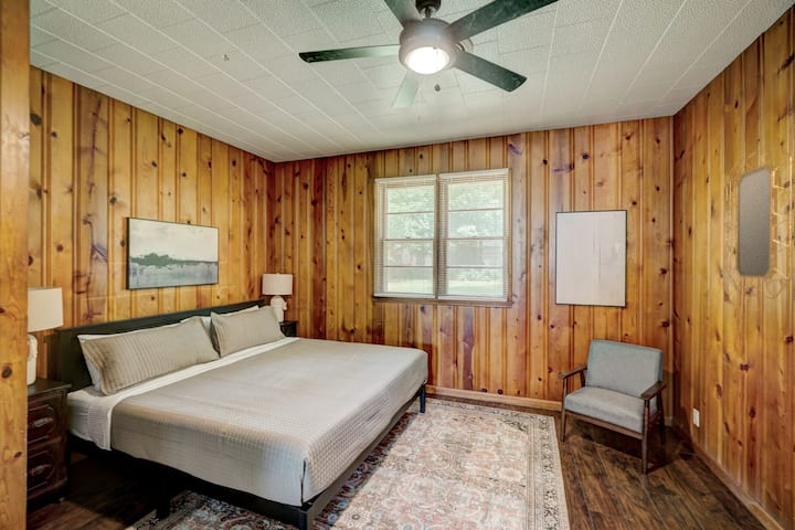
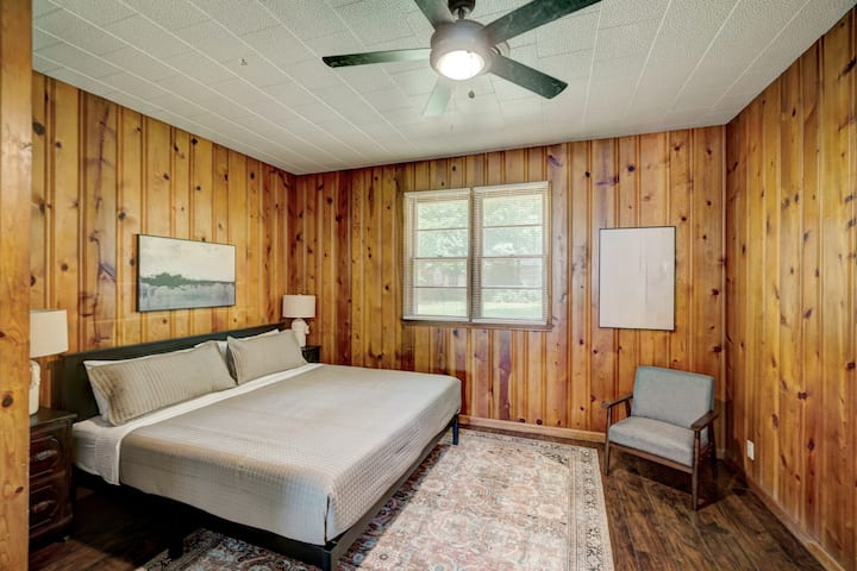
- home mirror [724,141,794,300]
